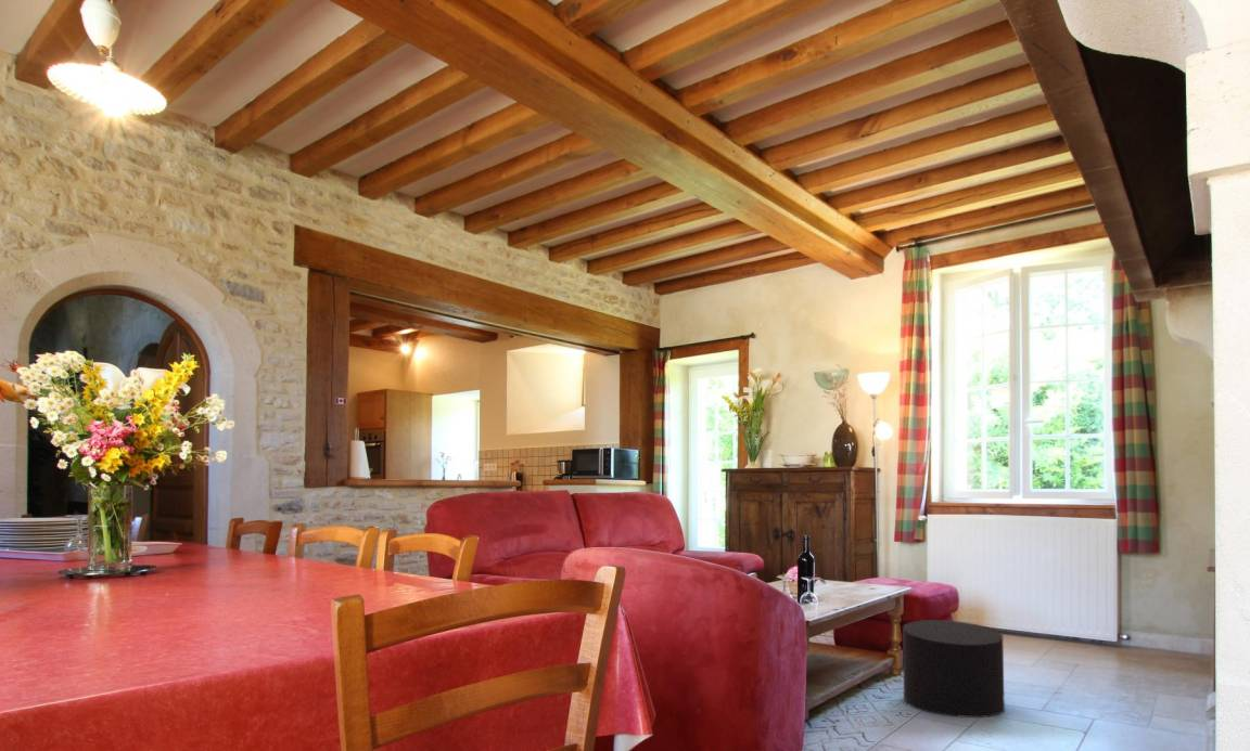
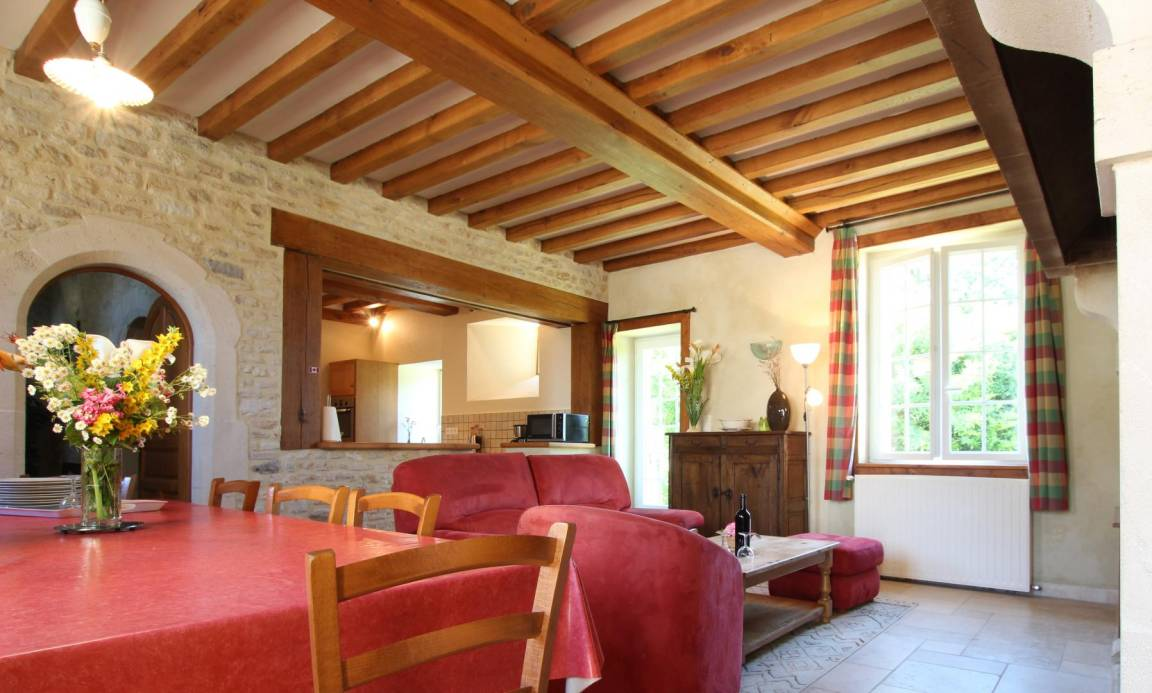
- stool [902,619,1006,718]
